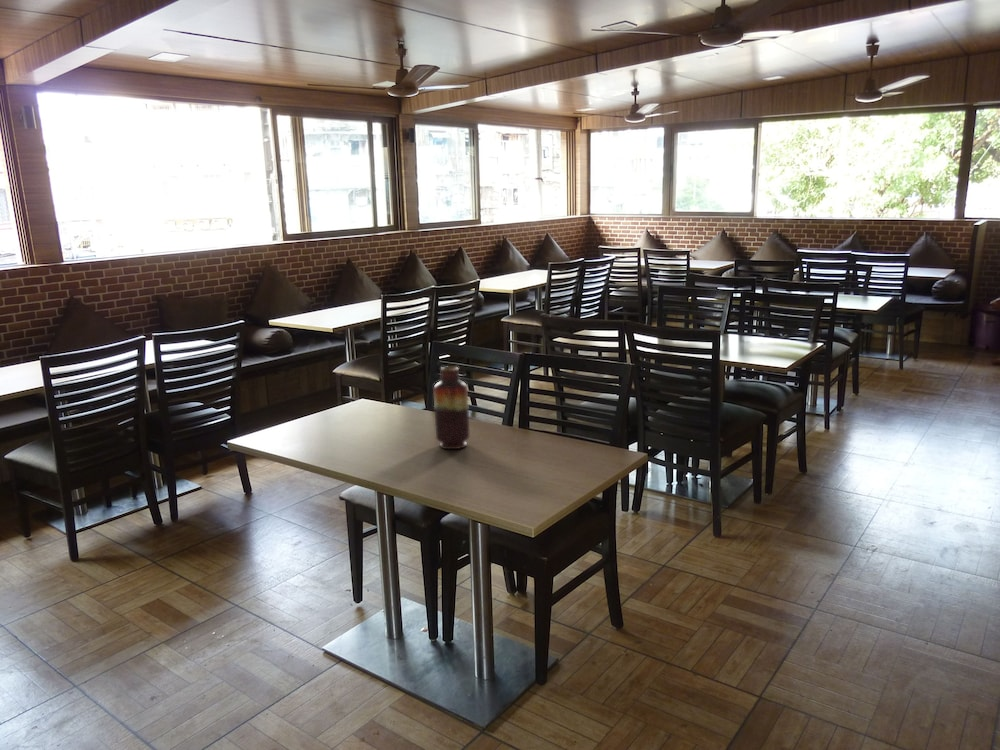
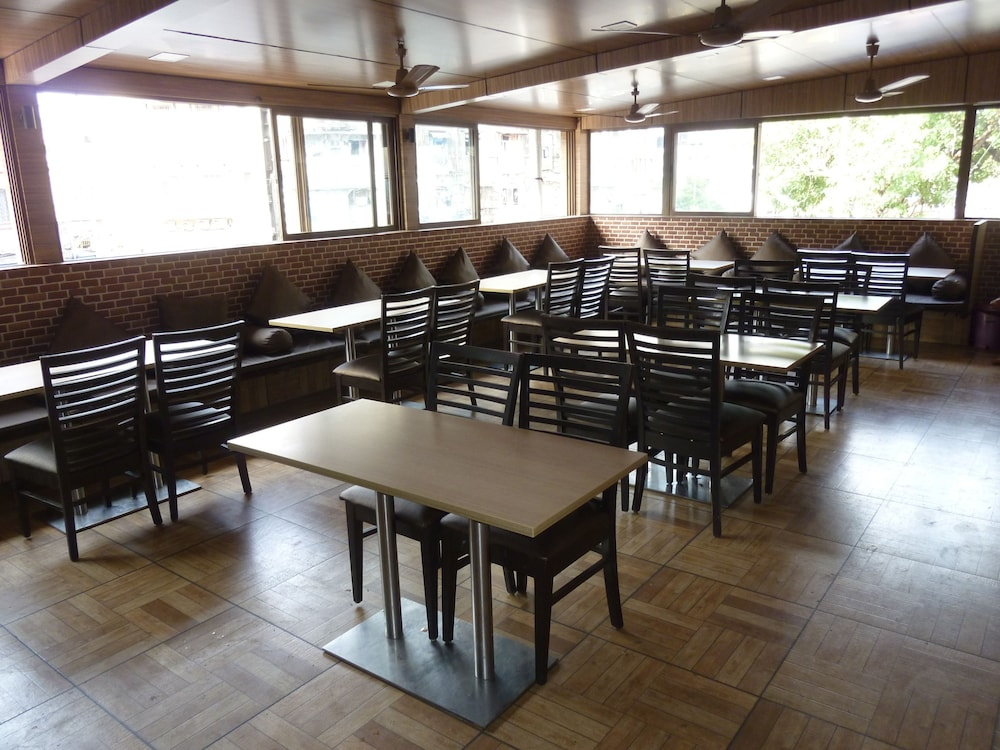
- vase [433,365,470,450]
